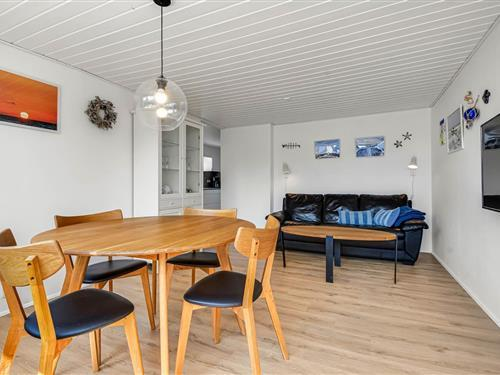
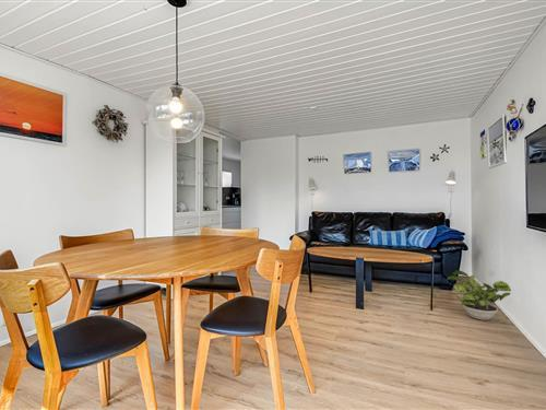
+ potted plant [446,269,512,321]
